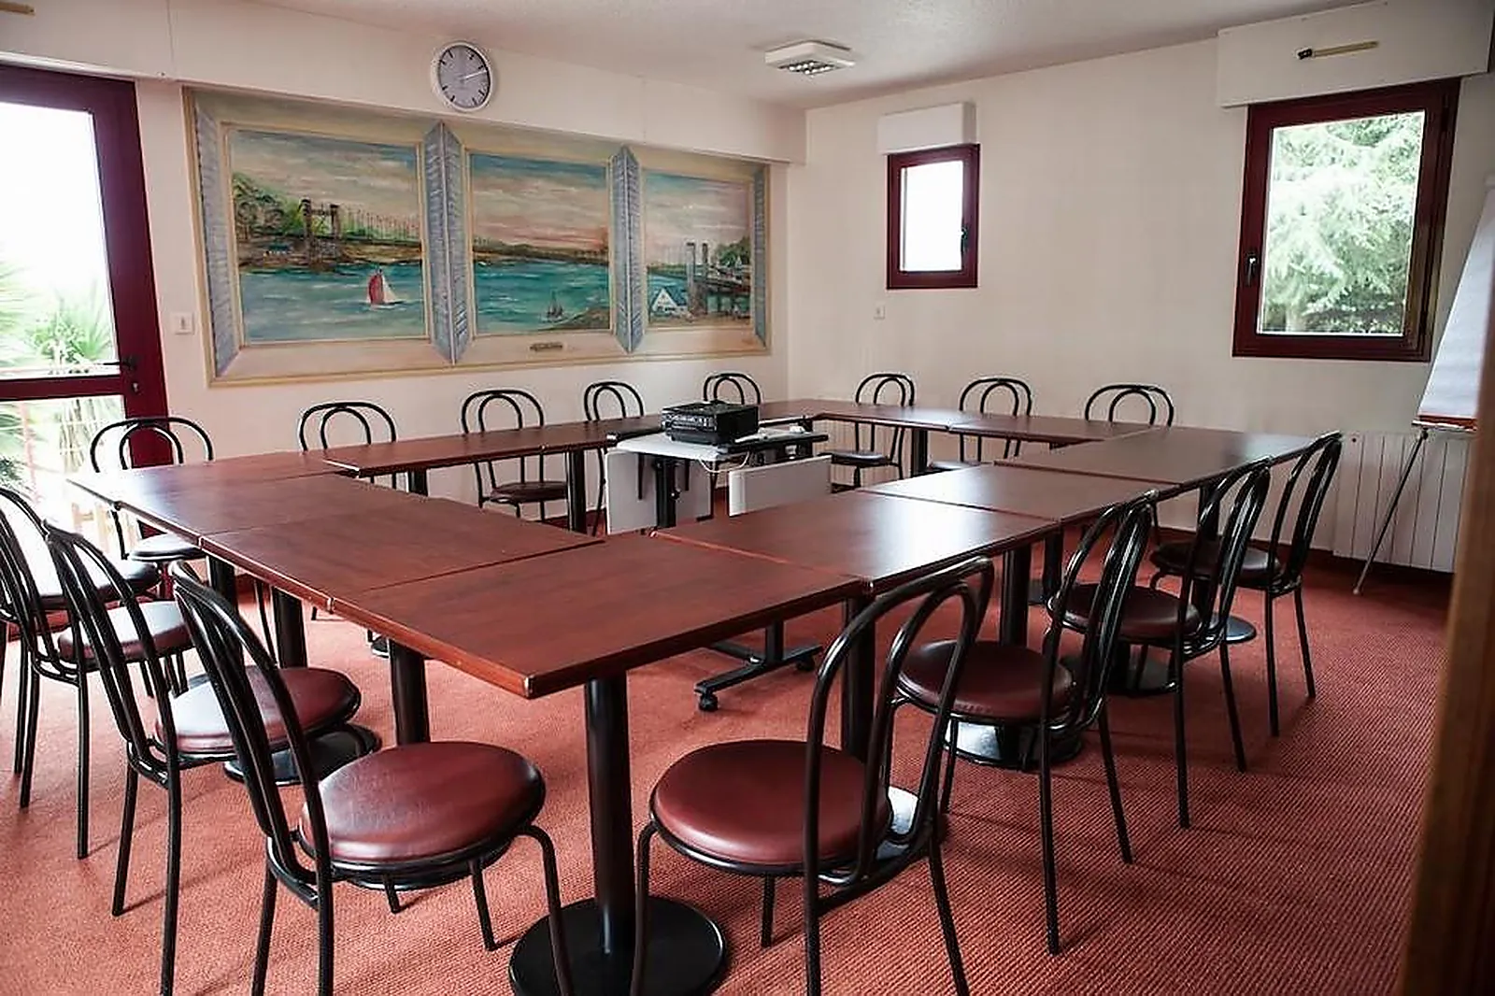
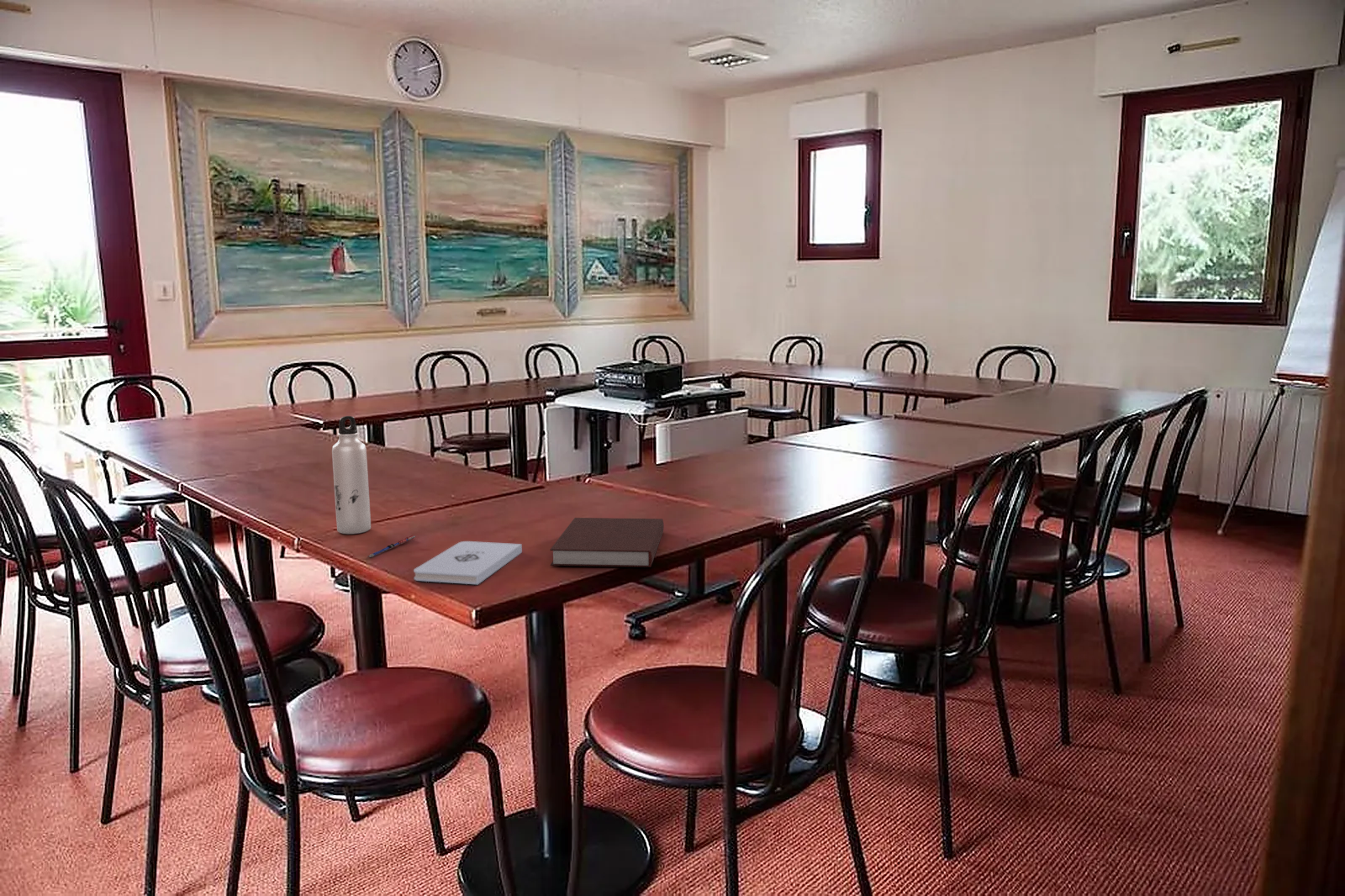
+ water bottle [331,415,372,535]
+ notebook [549,517,665,568]
+ notepad [413,540,523,585]
+ pen [367,535,416,558]
